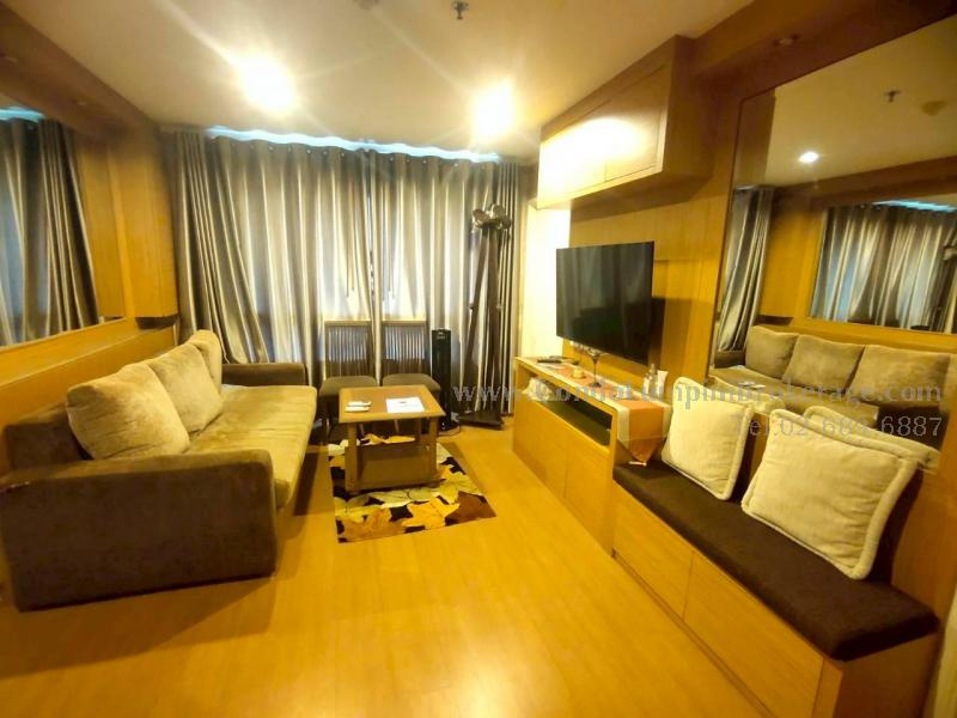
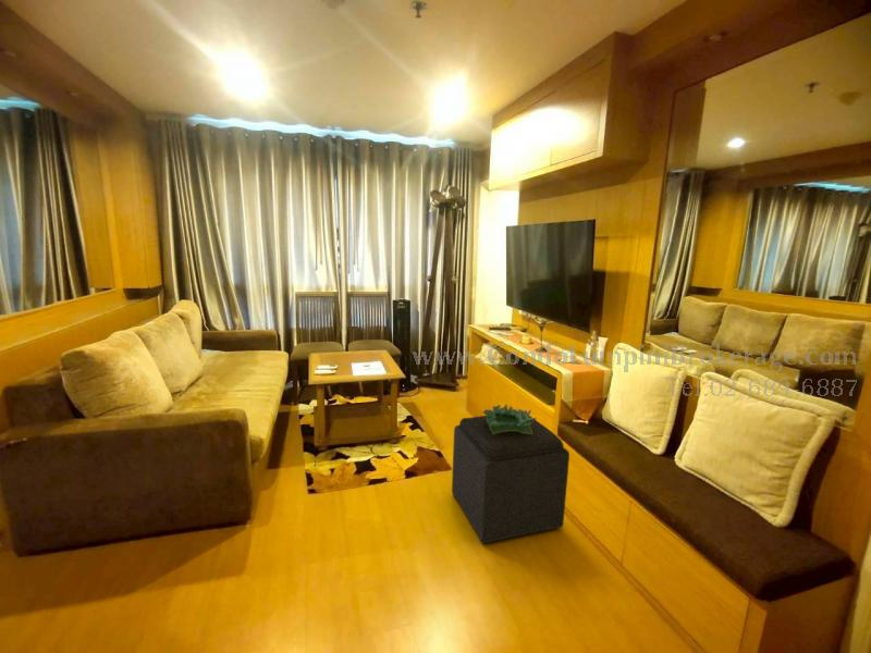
+ ottoman [451,415,571,544]
+ decorative bowl [482,404,538,434]
